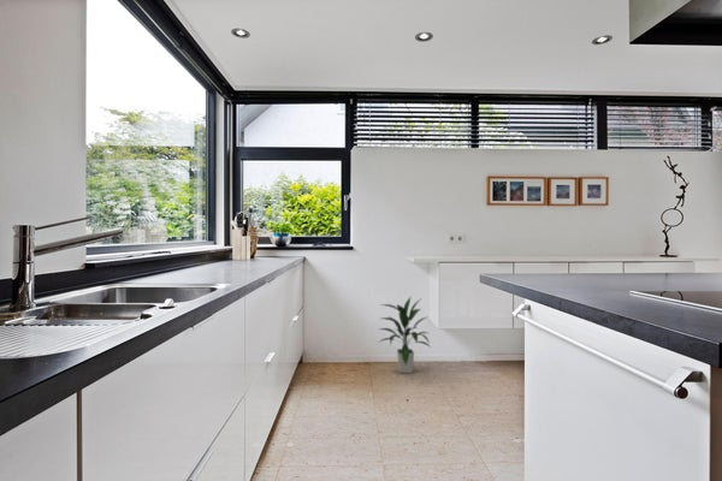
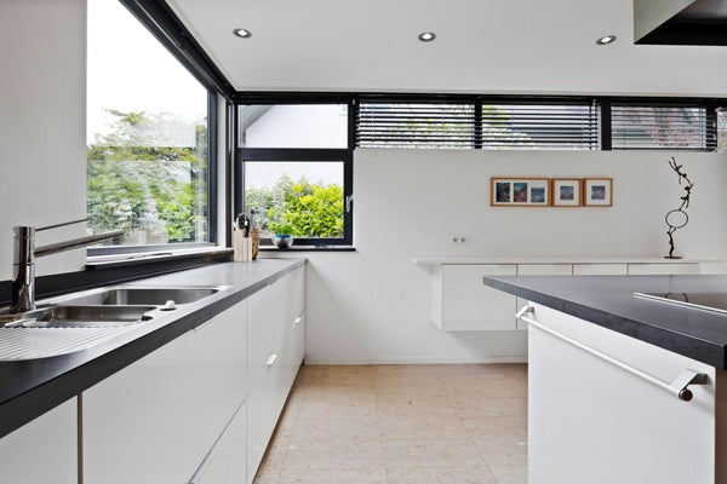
- indoor plant [379,296,432,374]
